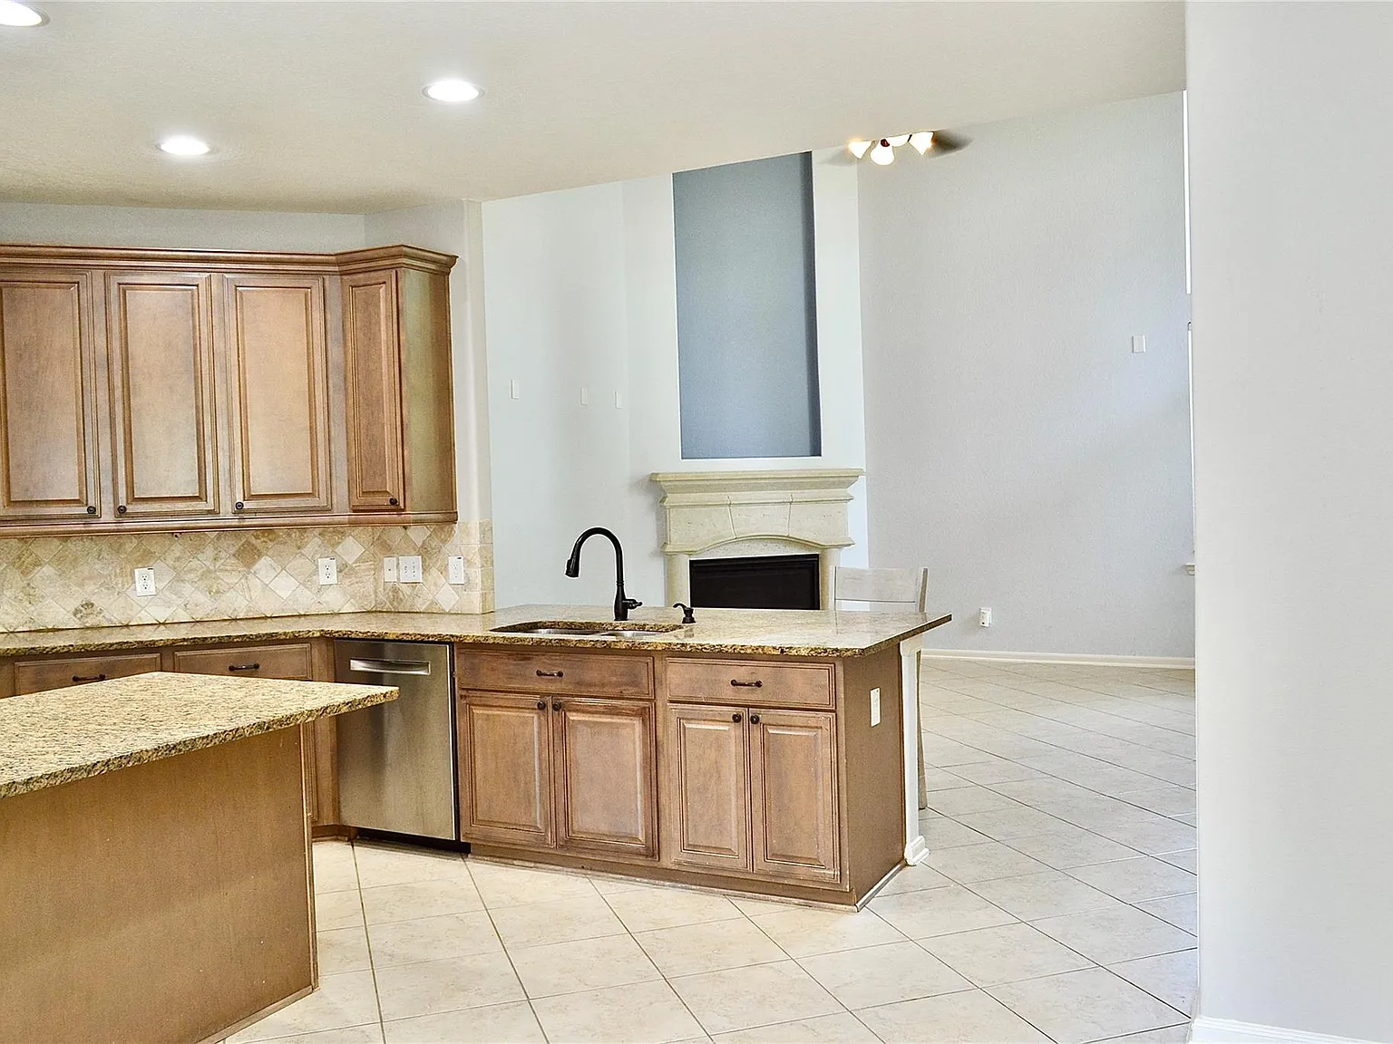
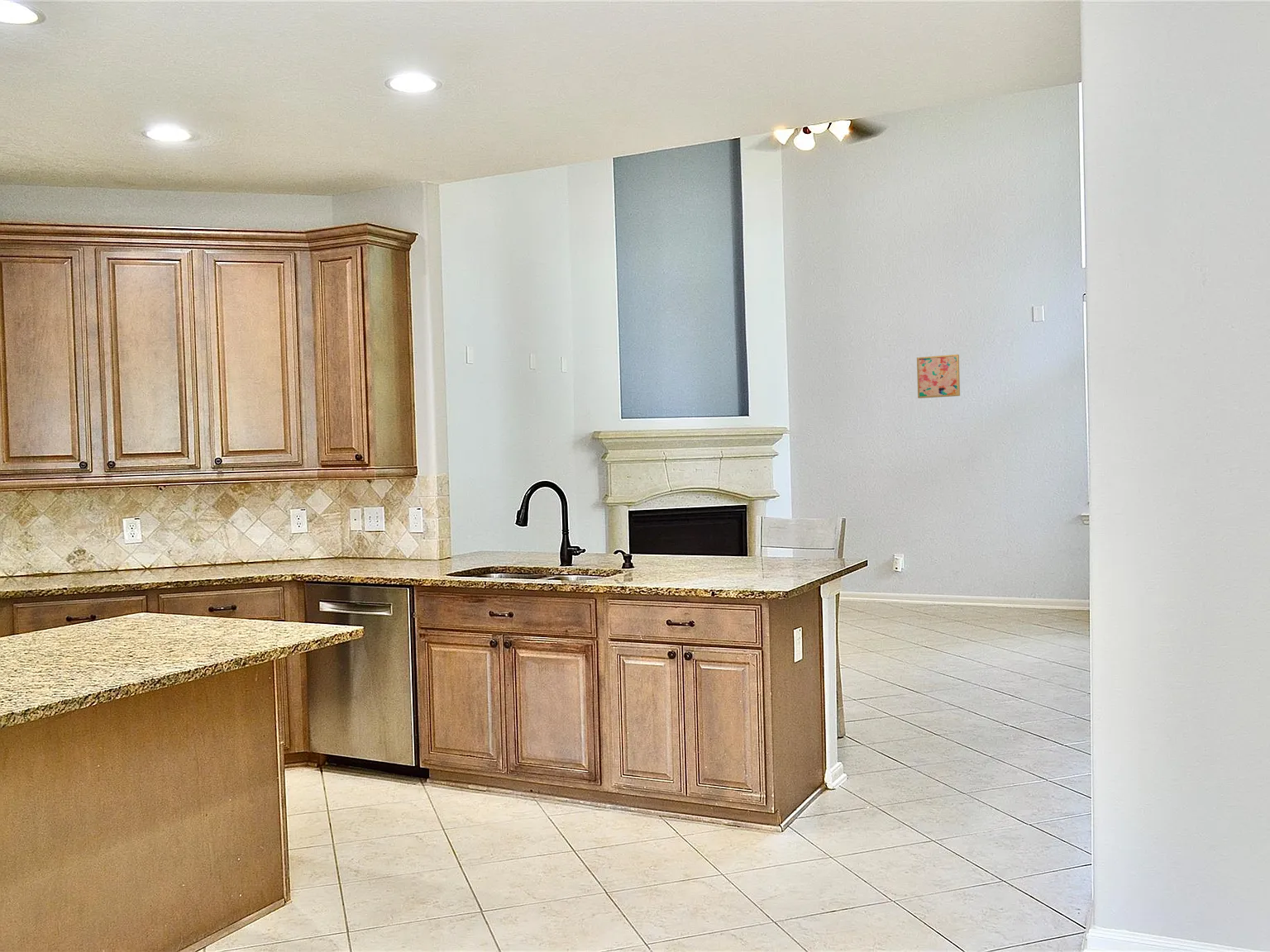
+ wall art [916,354,961,399]
